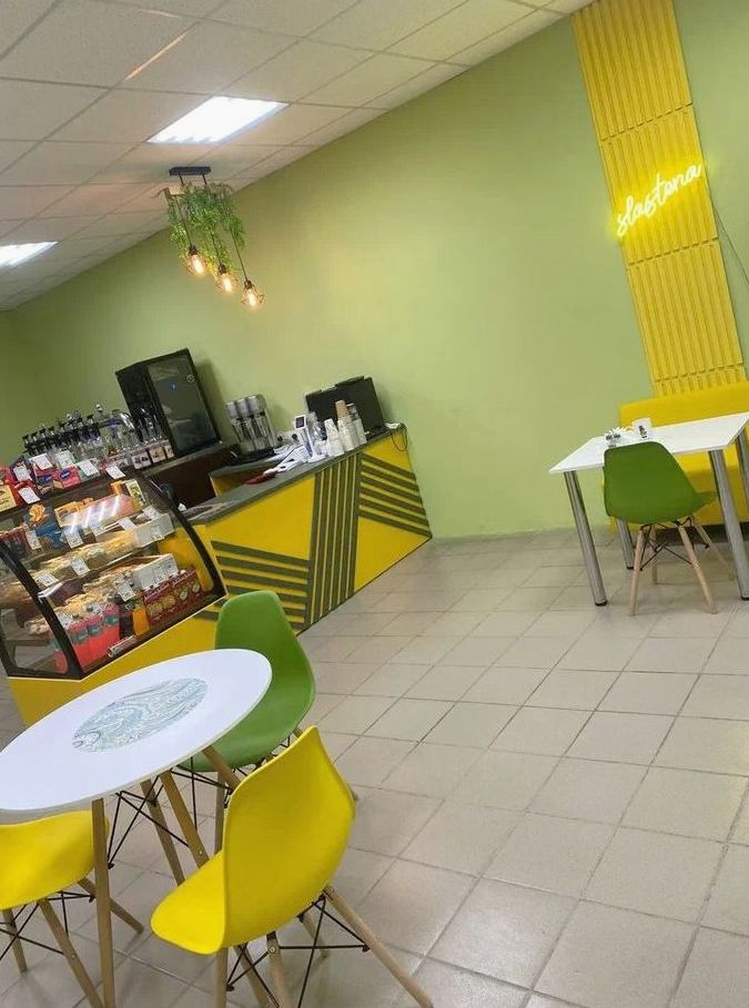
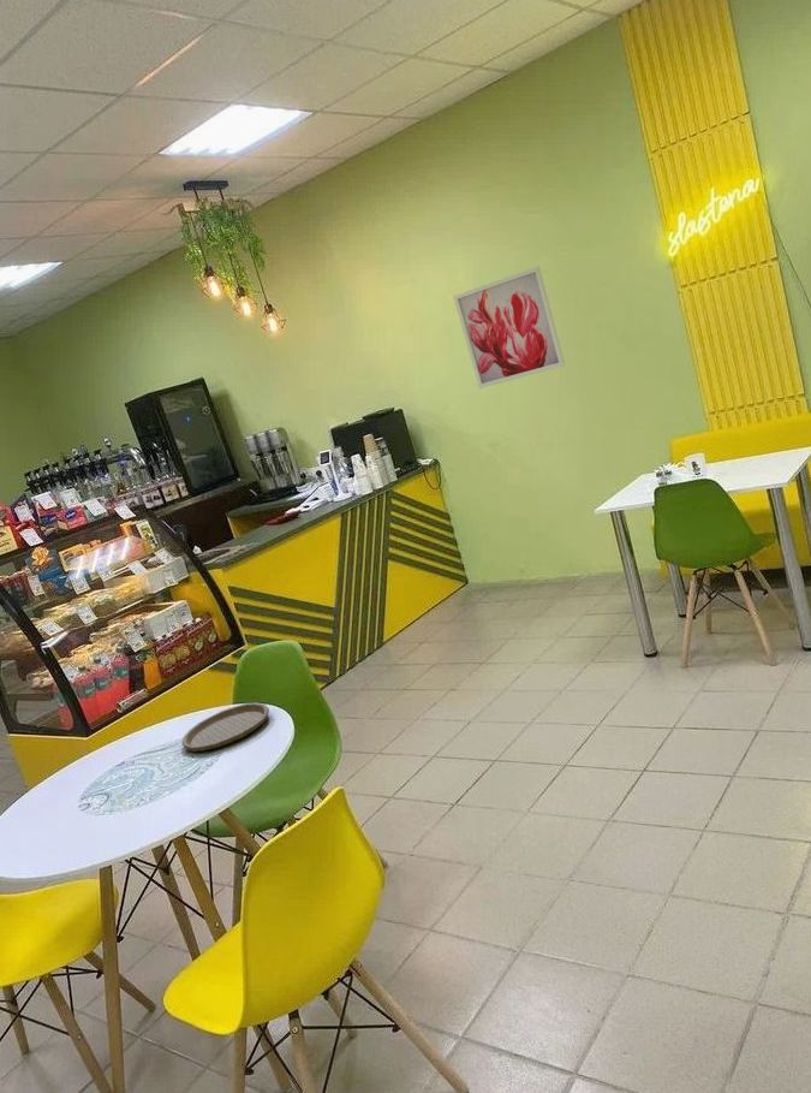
+ wall art [452,265,566,390]
+ plate [181,701,270,753]
